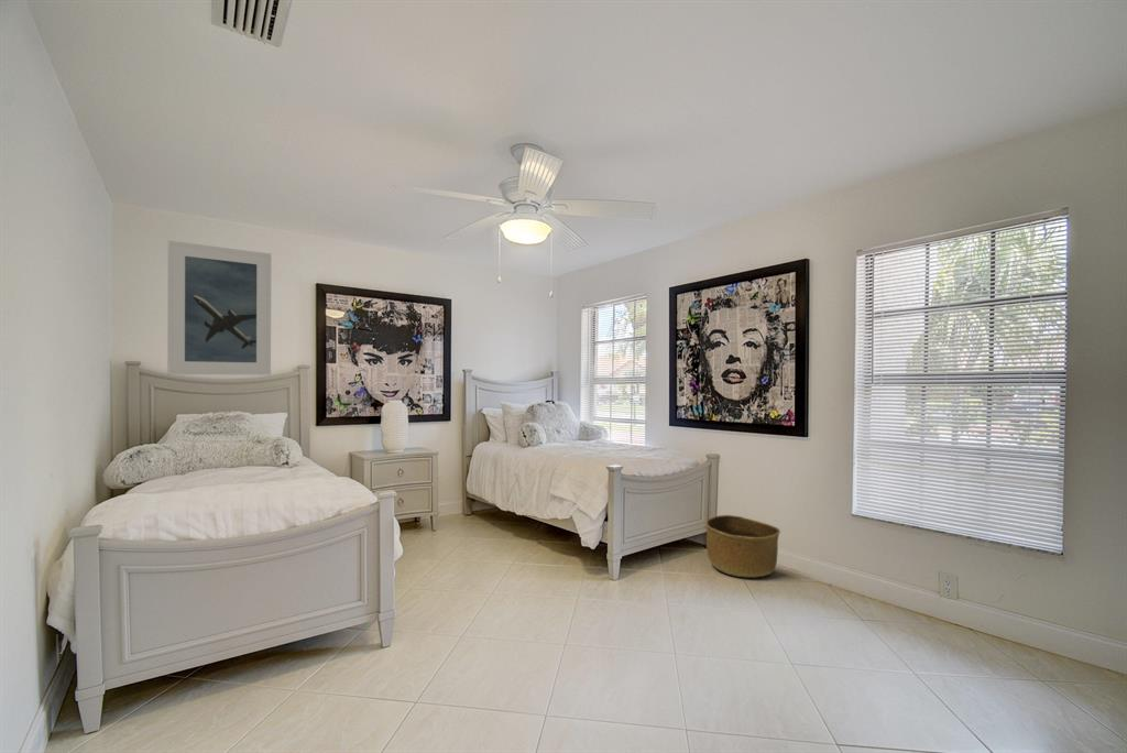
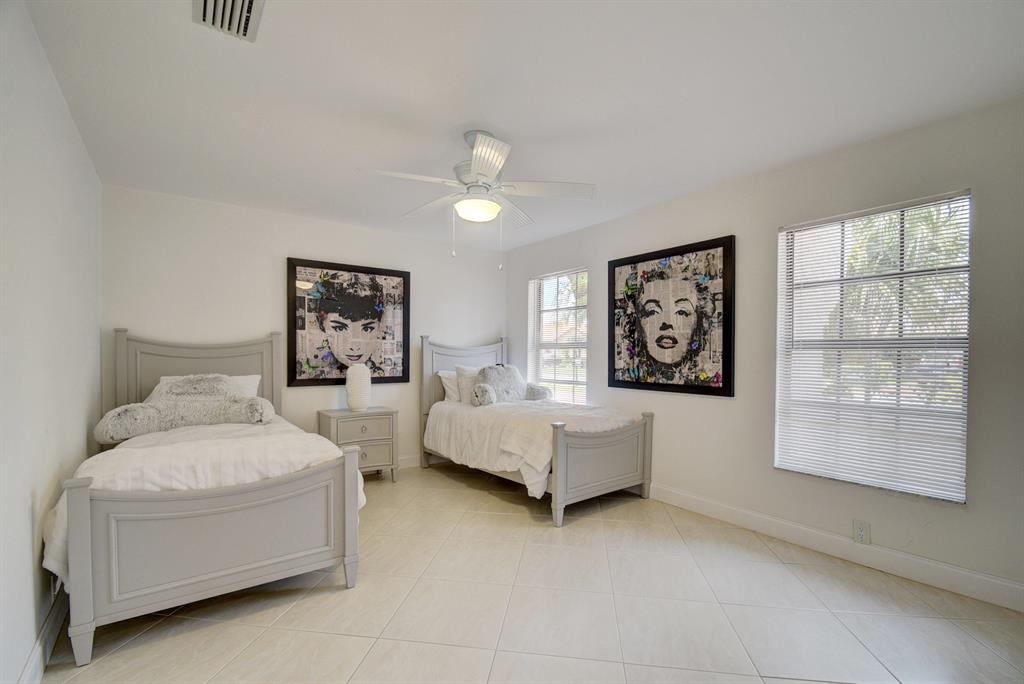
- basket [704,514,781,579]
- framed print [166,240,272,376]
